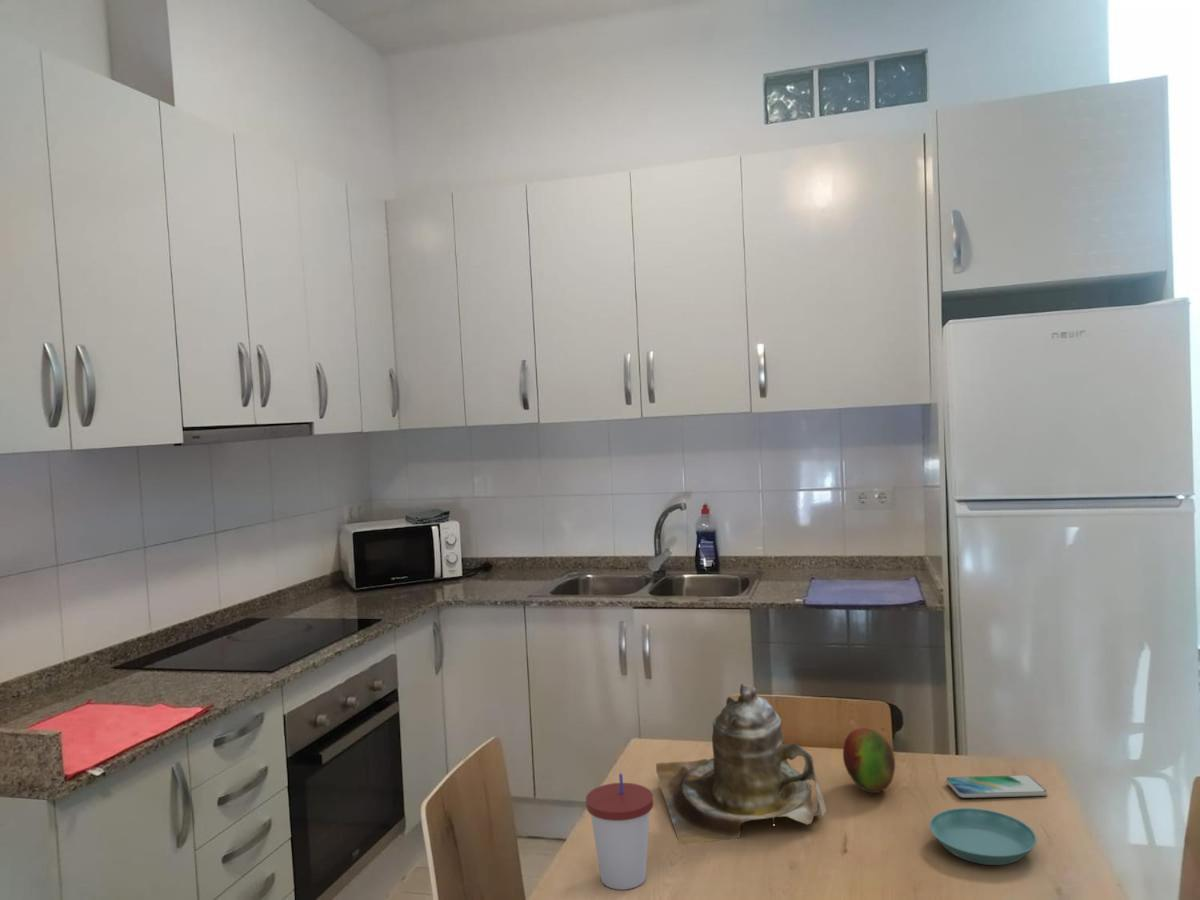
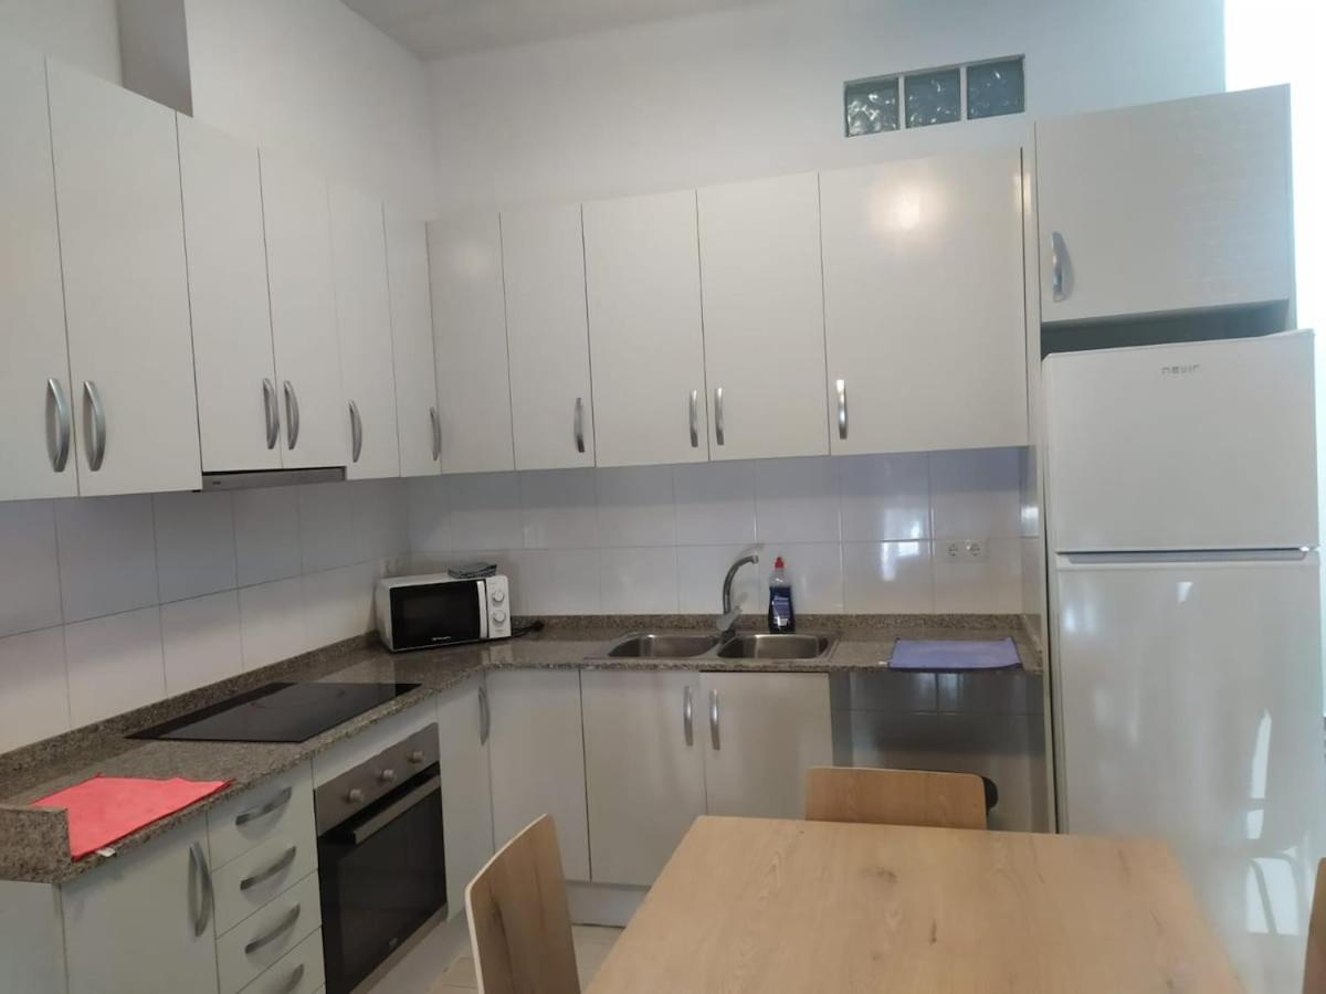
- teapot [655,683,827,845]
- fruit [842,727,896,794]
- saucer [928,807,1038,866]
- cup [585,772,655,890]
- smartphone [945,774,1048,799]
